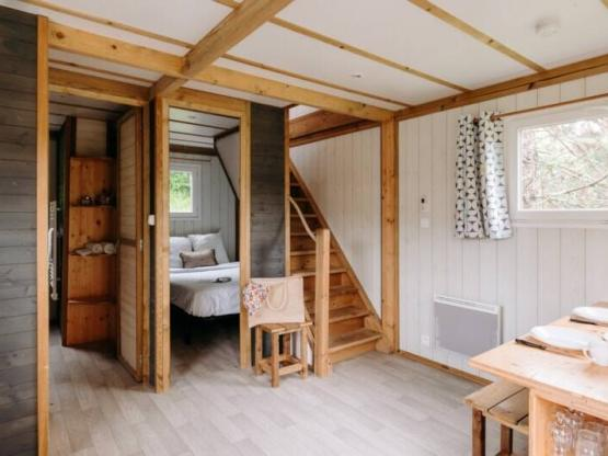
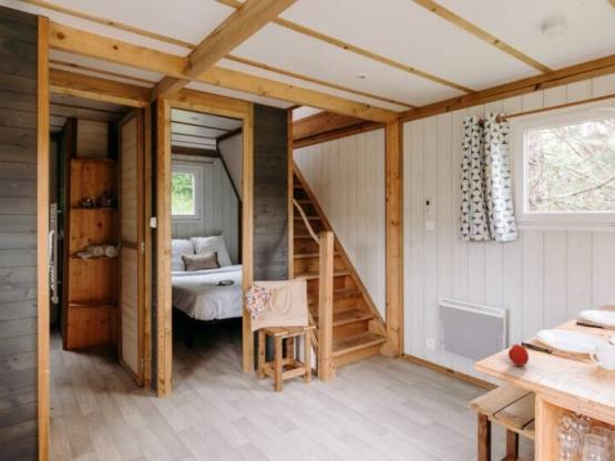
+ fruit [508,341,530,367]
